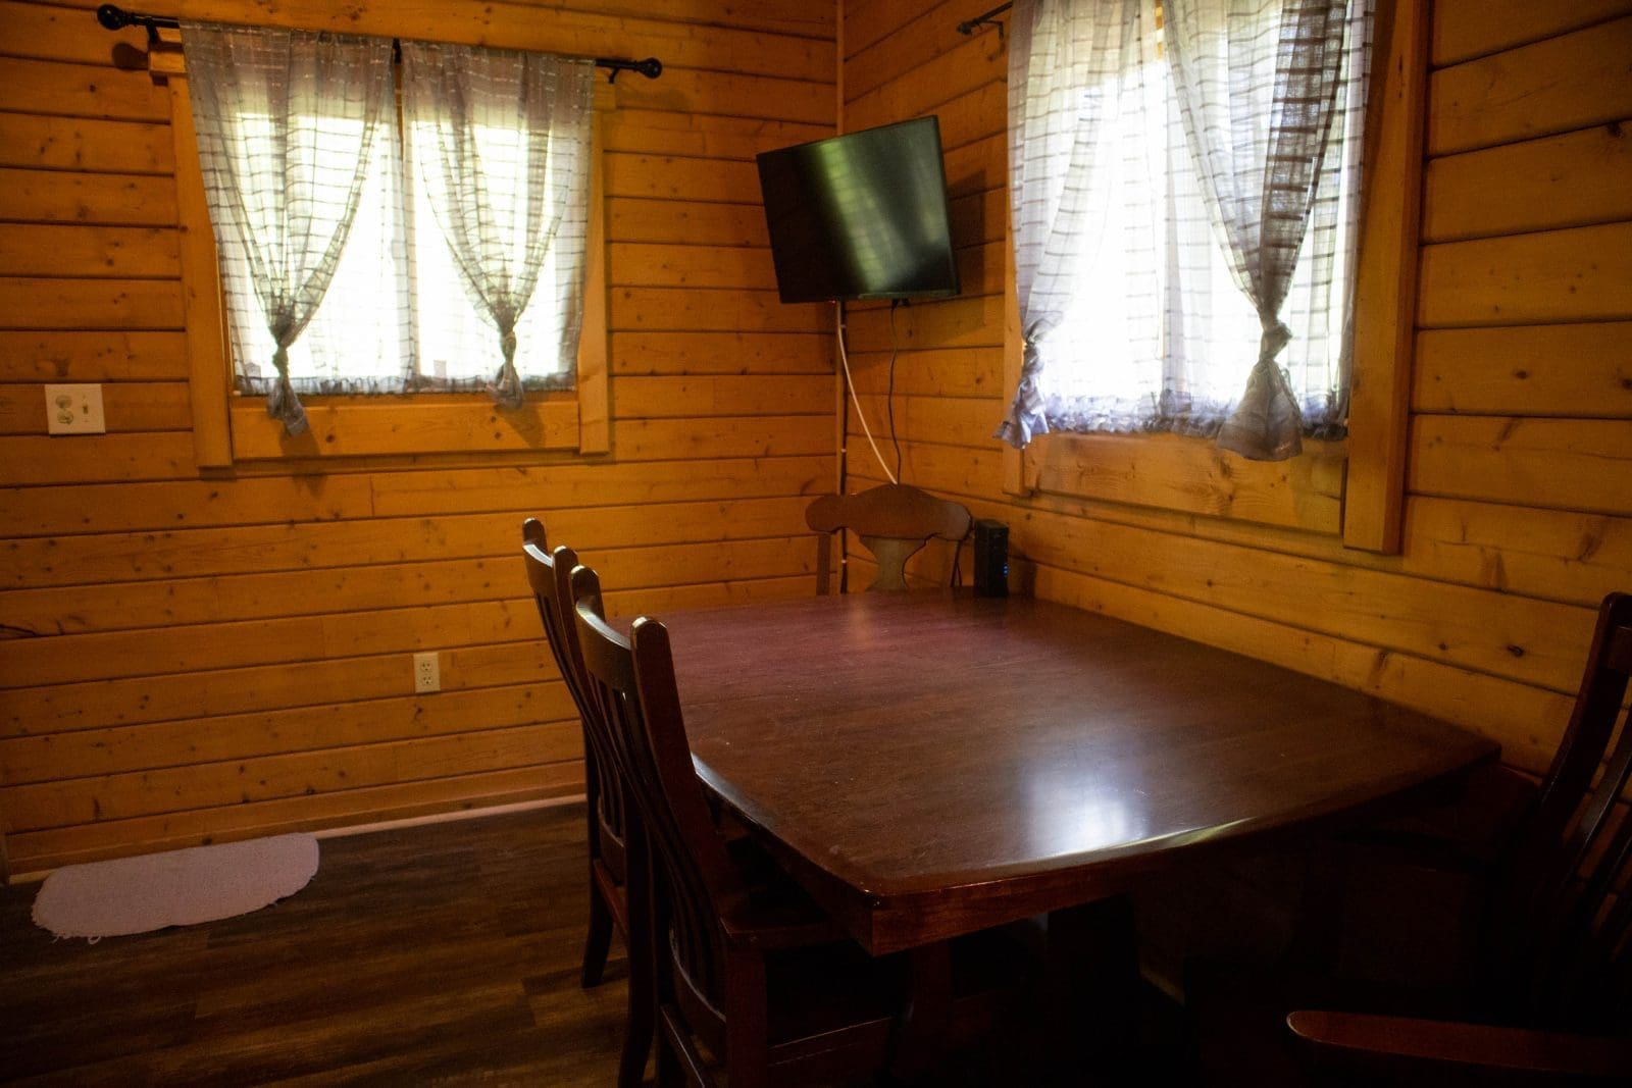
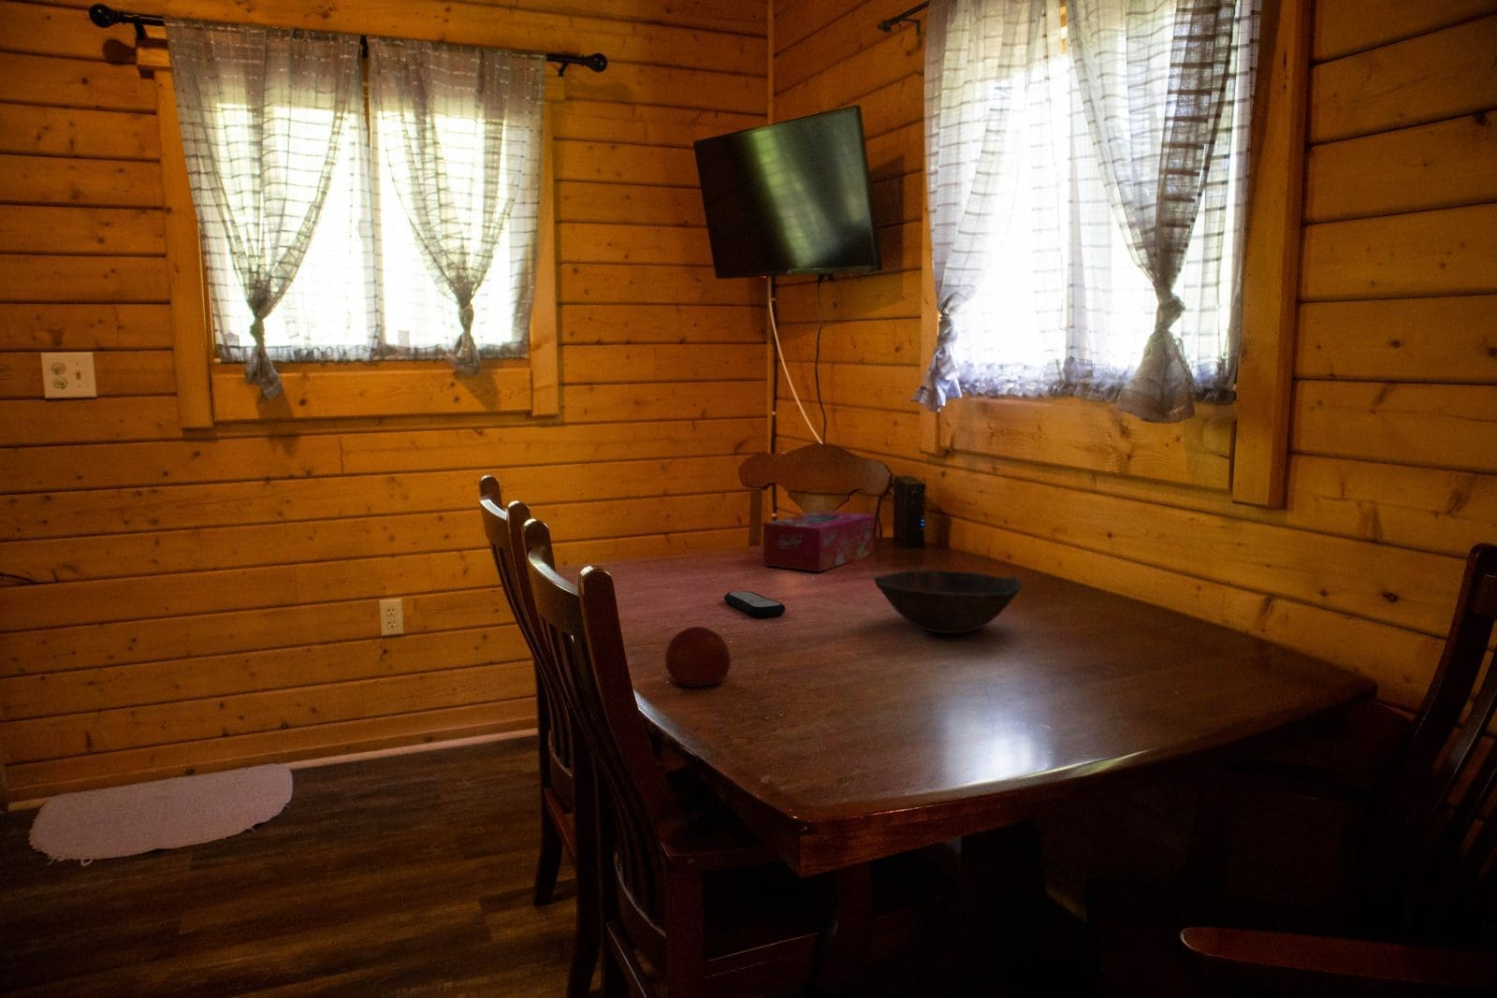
+ fruit [664,626,732,688]
+ bowl [873,569,1023,634]
+ tissue box [762,510,875,573]
+ remote control [723,590,786,617]
